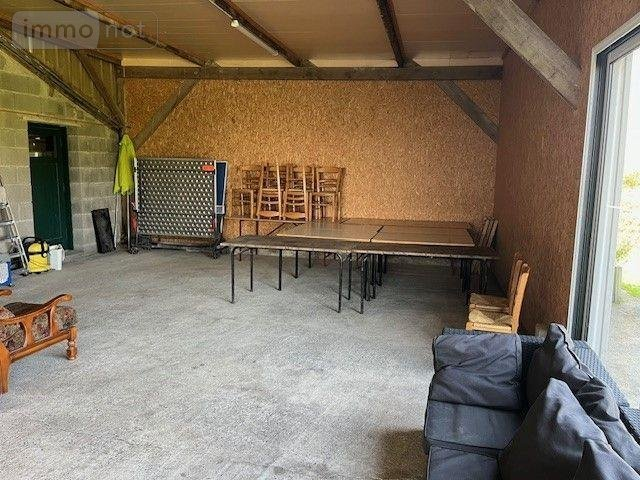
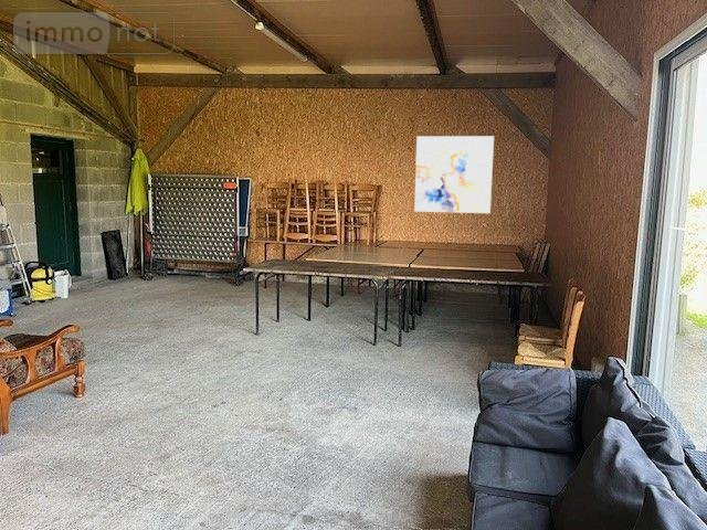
+ wall art [413,135,495,214]
